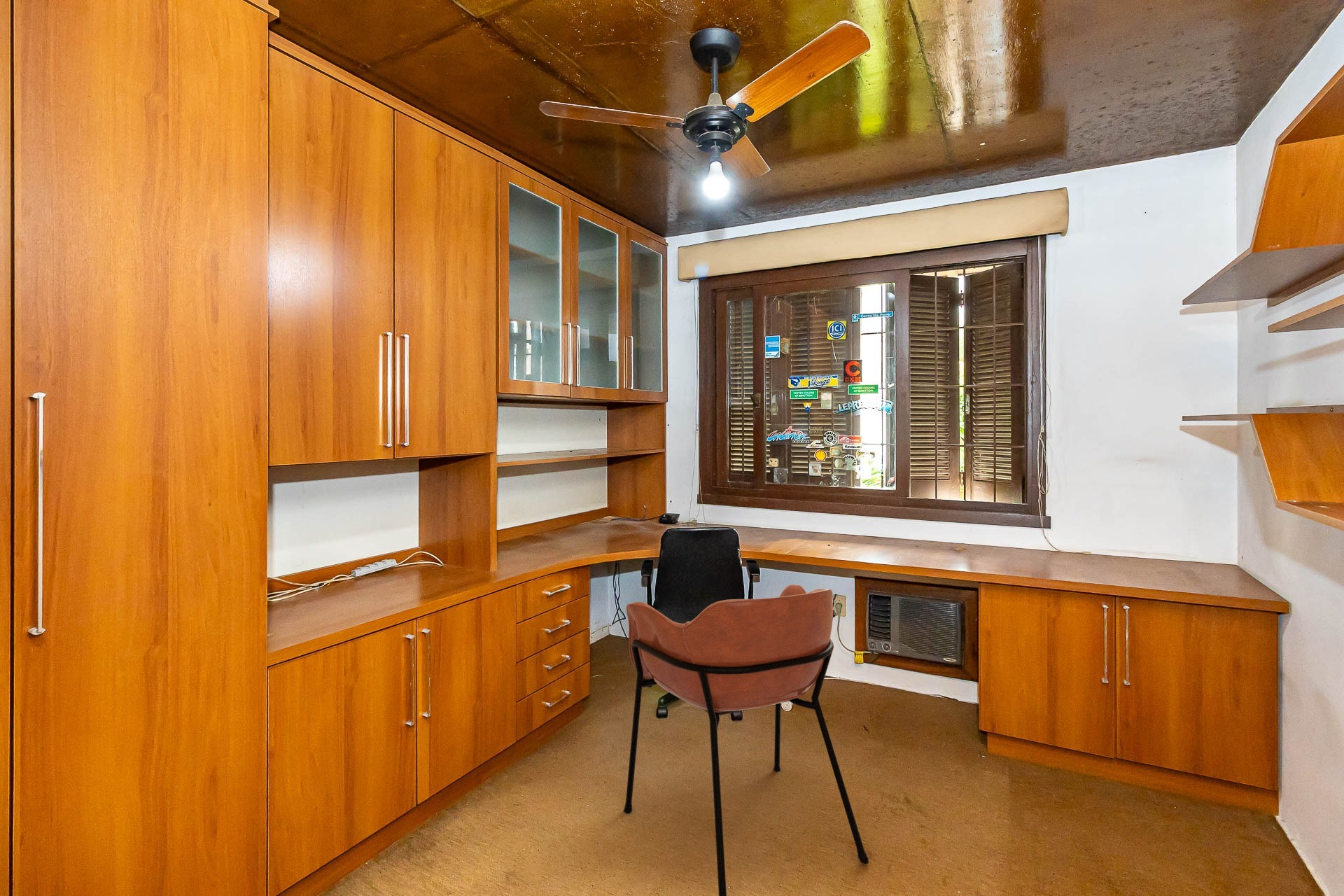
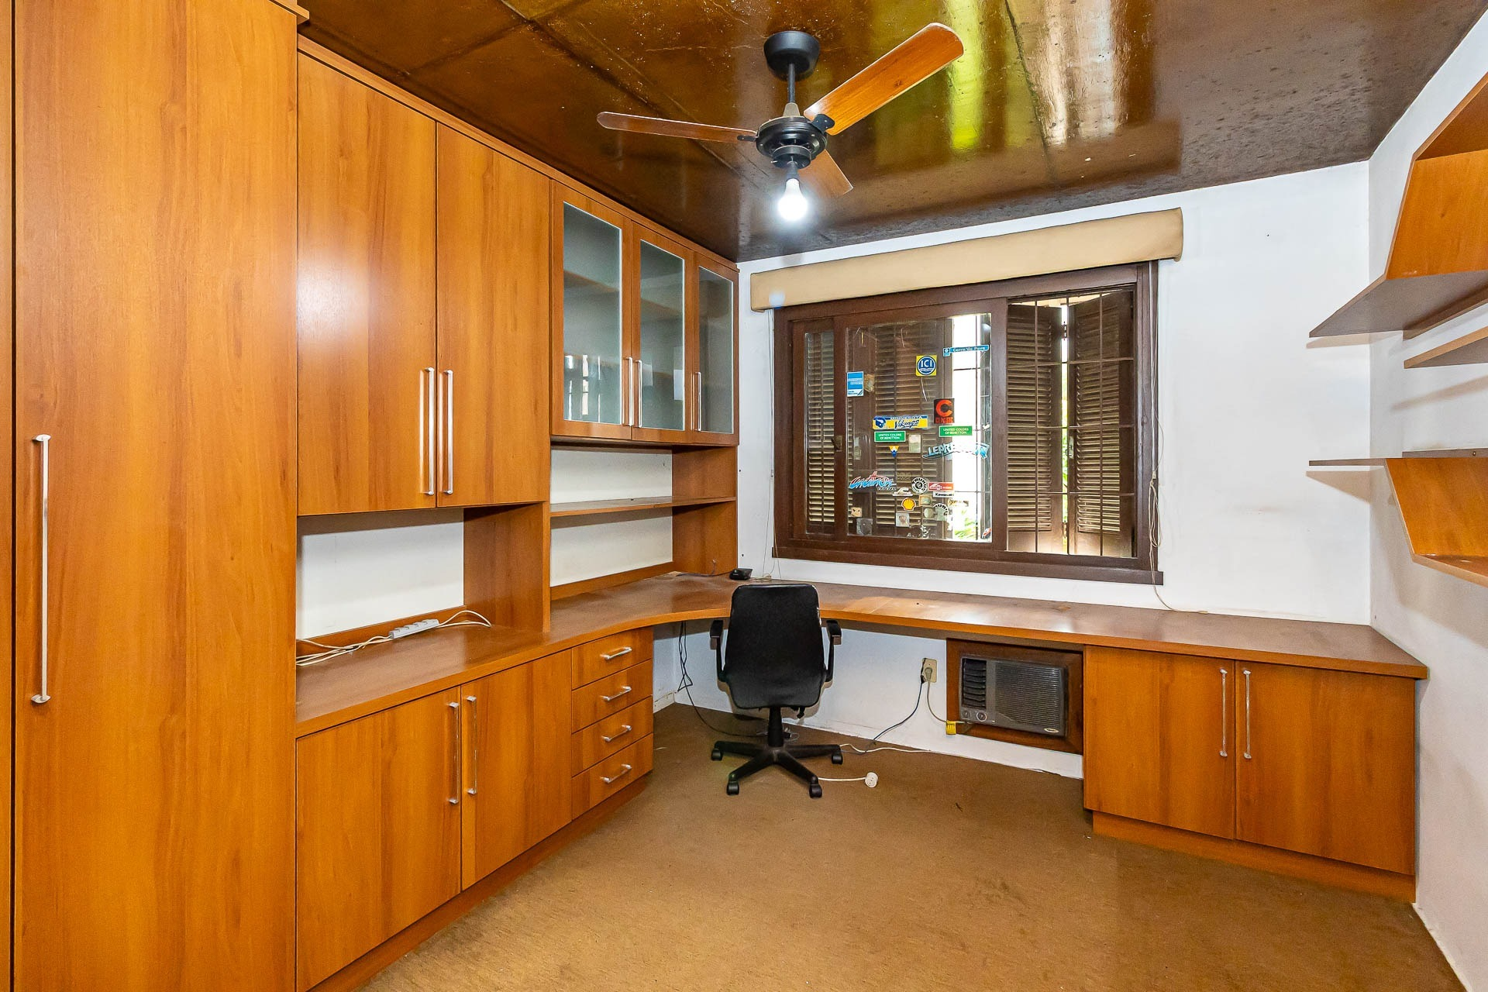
- armchair [623,584,869,896]
